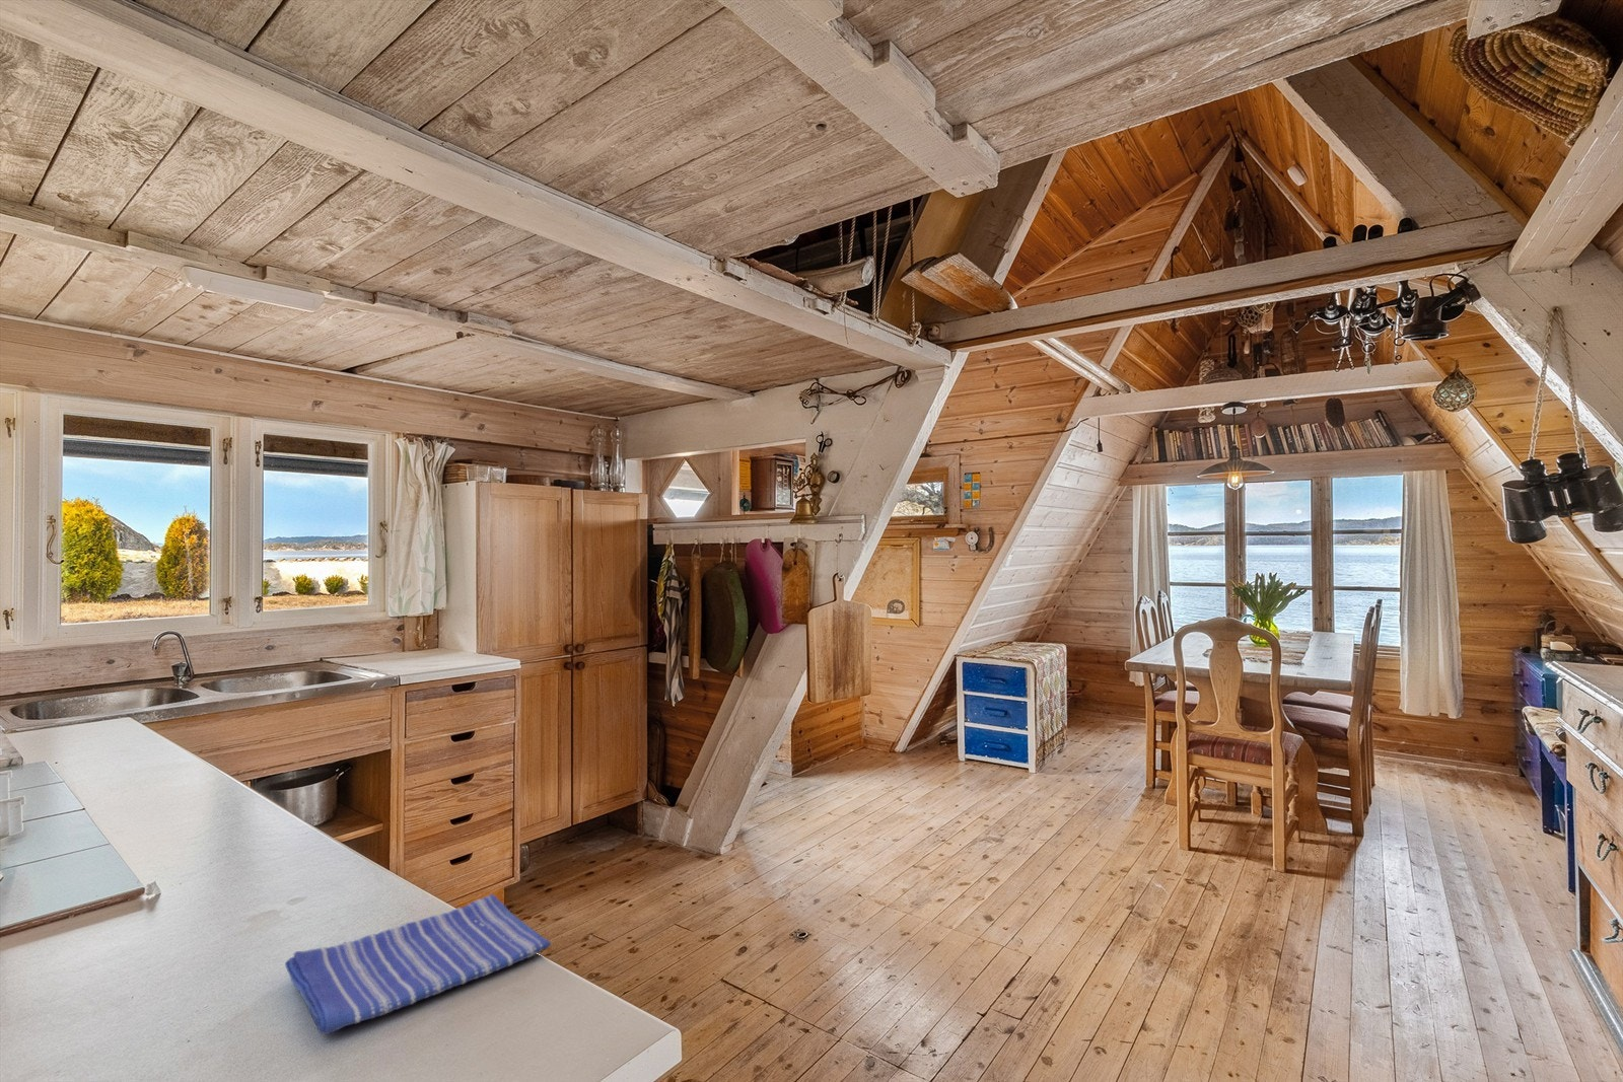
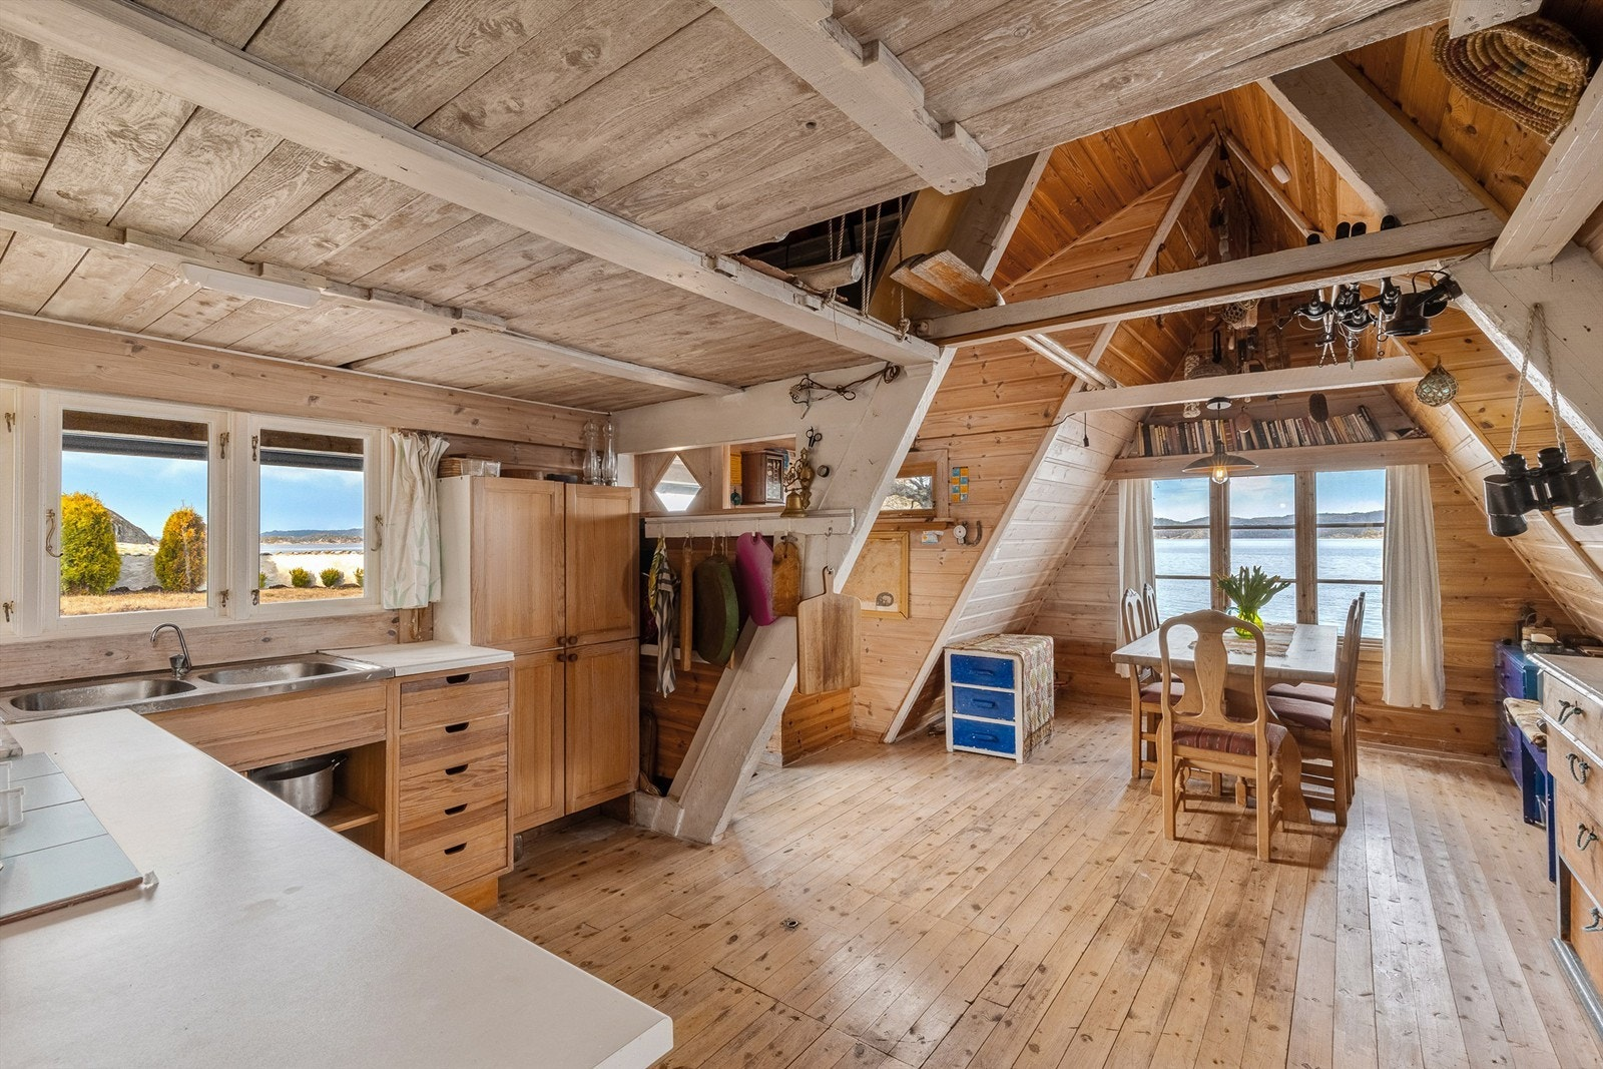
- dish towel [284,894,552,1035]
